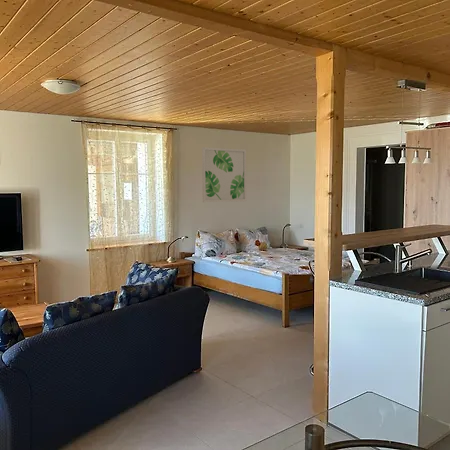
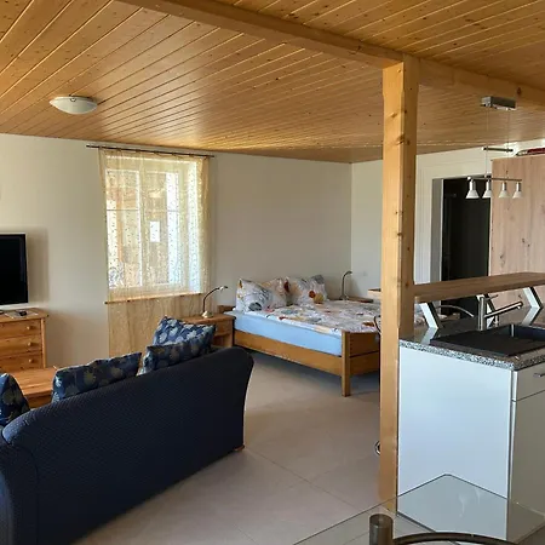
- wall art [201,146,247,203]
